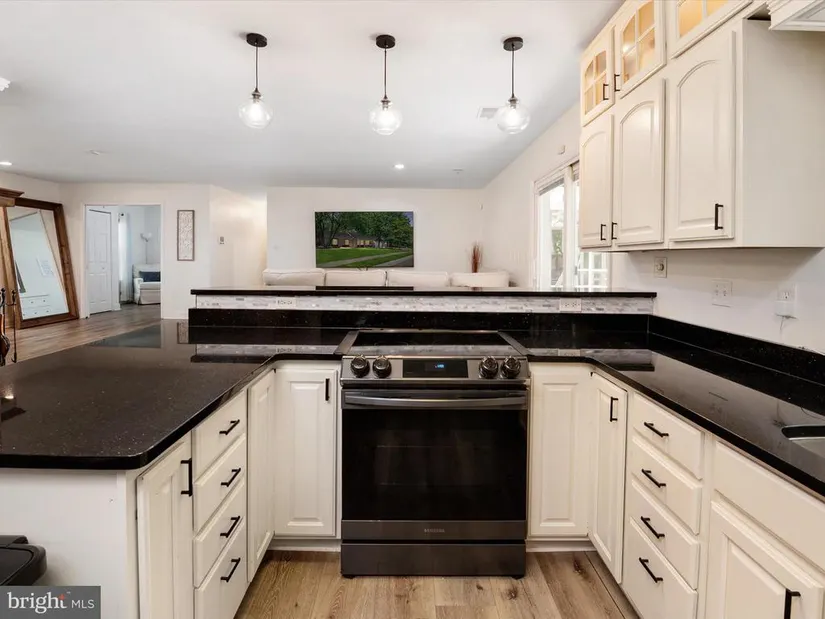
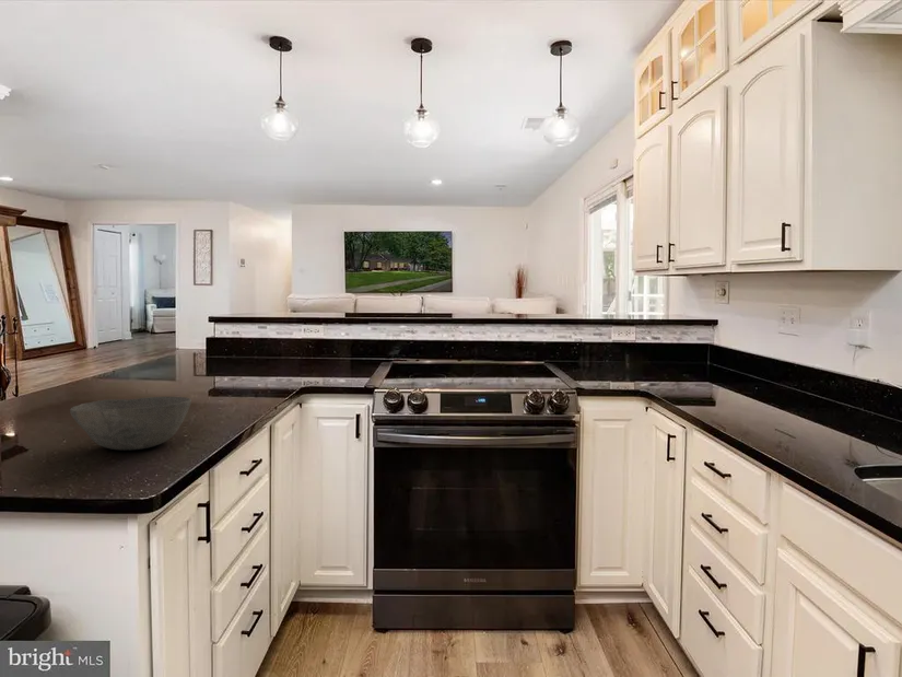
+ bowl [69,396,192,451]
